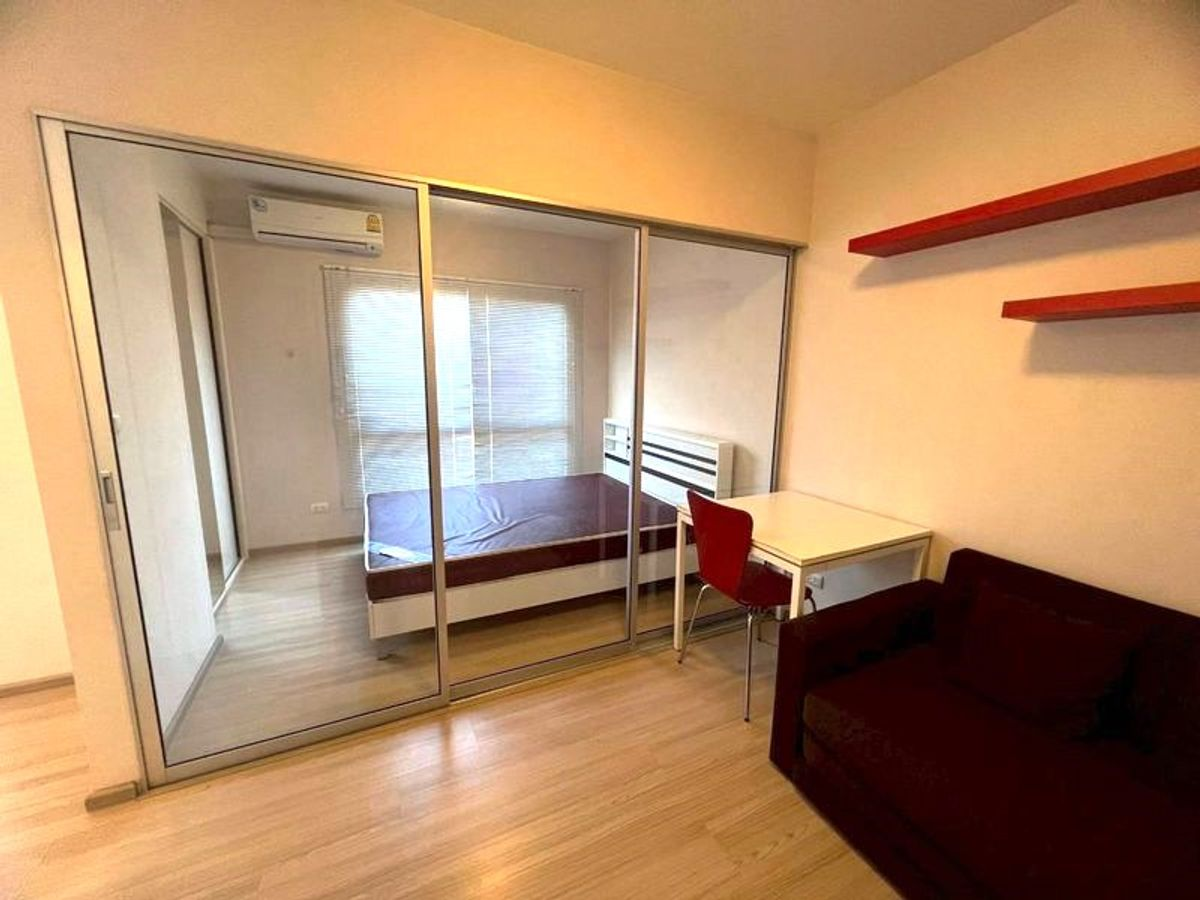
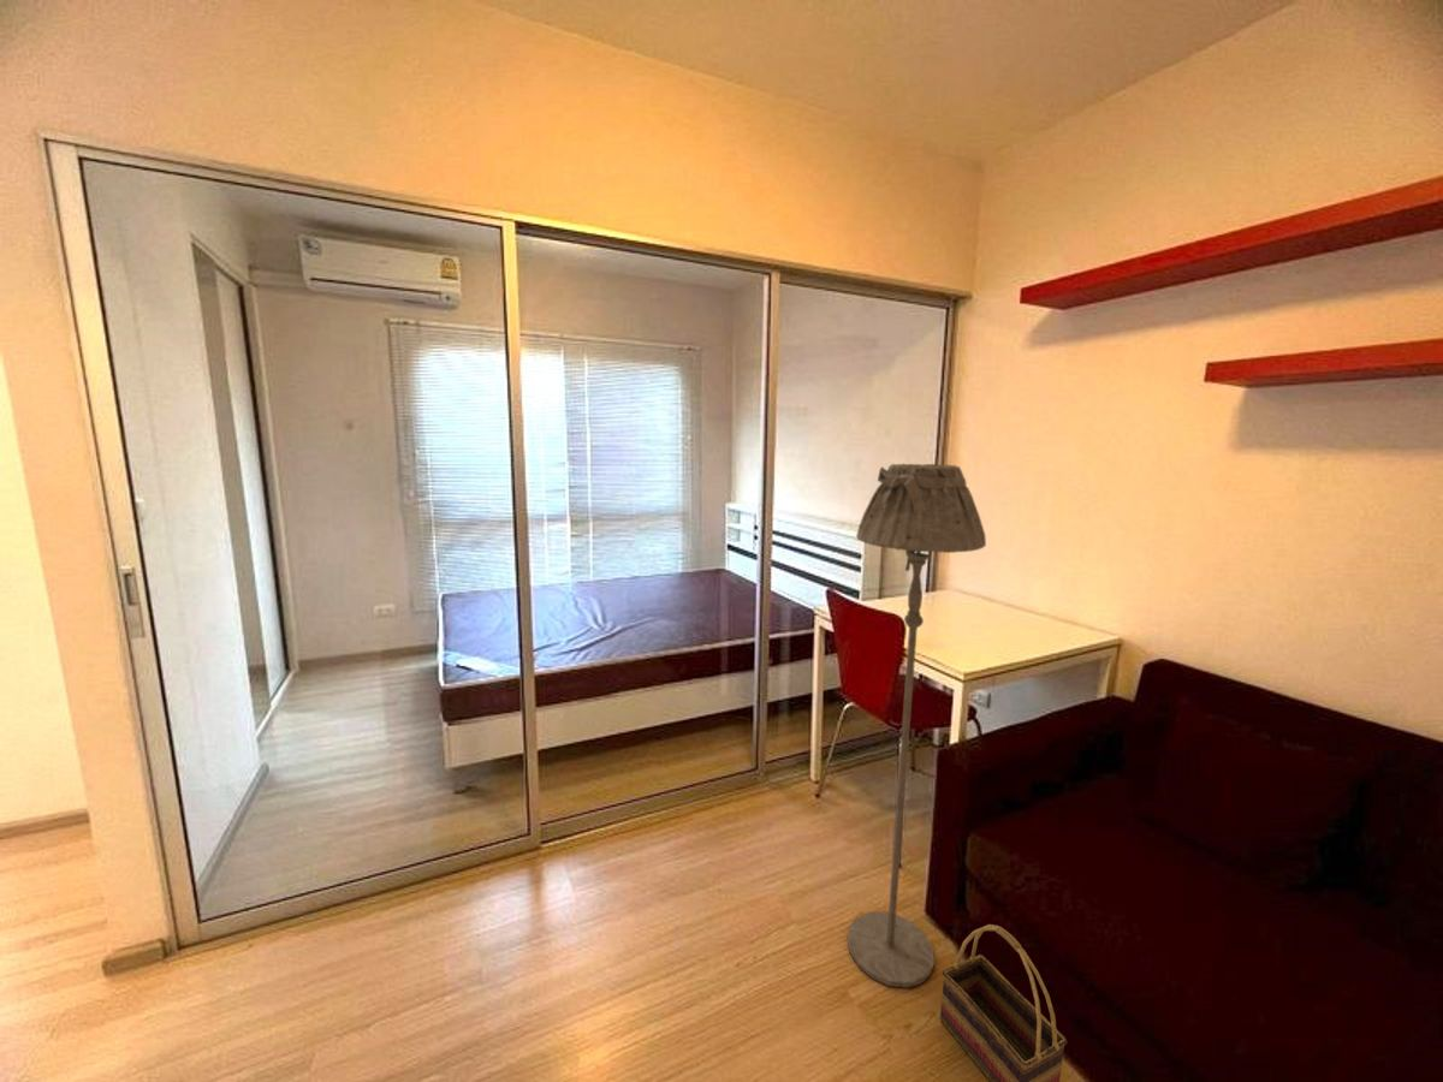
+ floor lamp [847,463,987,989]
+ basket [939,923,1068,1082]
